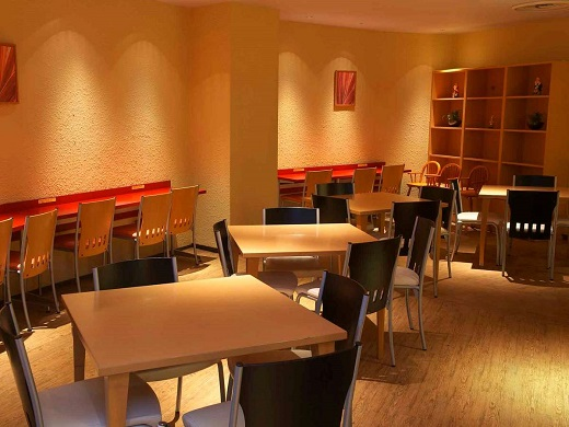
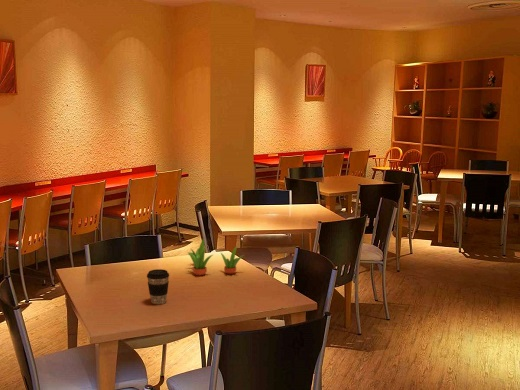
+ succulent plant [186,235,245,276]
+ coffee cup [146,268,170,305]
